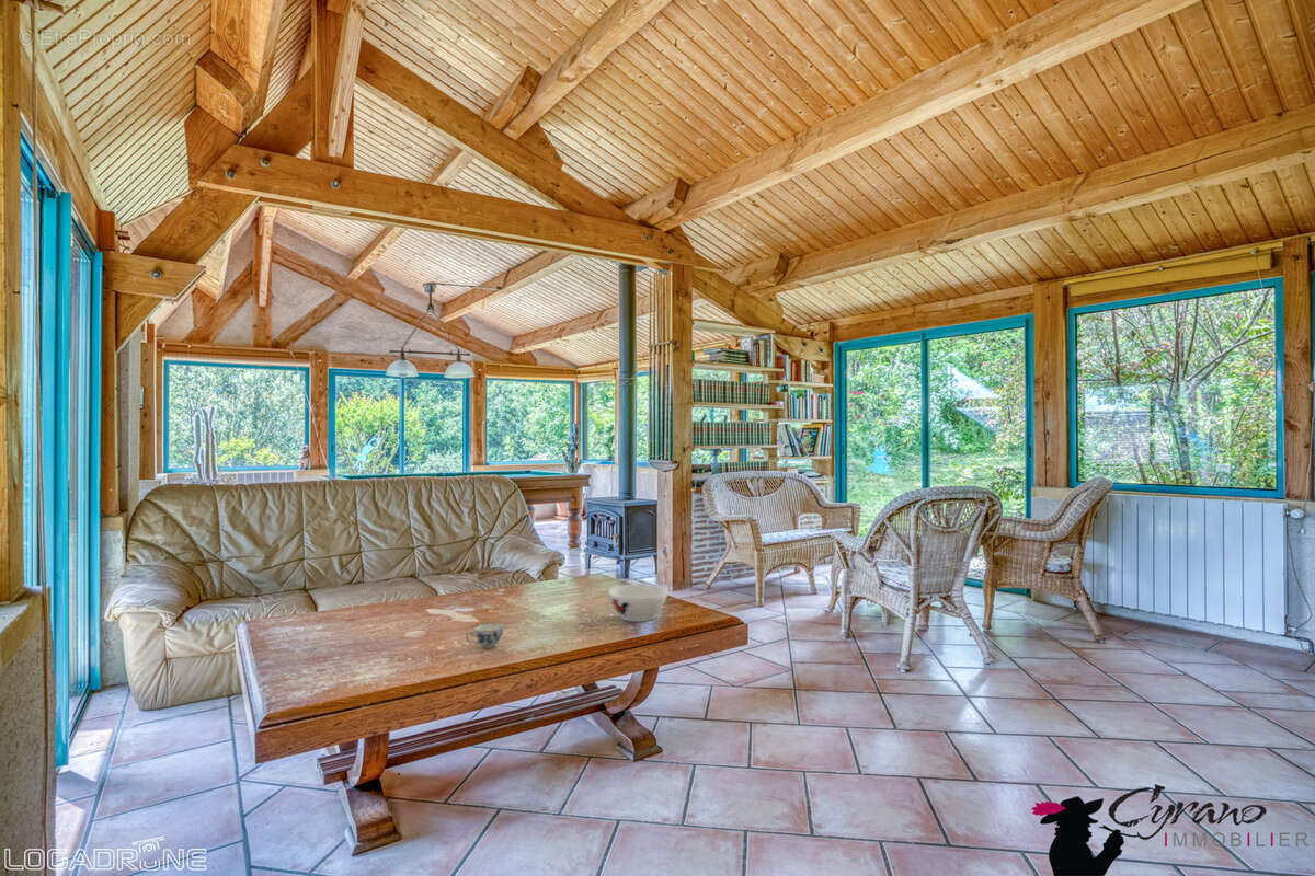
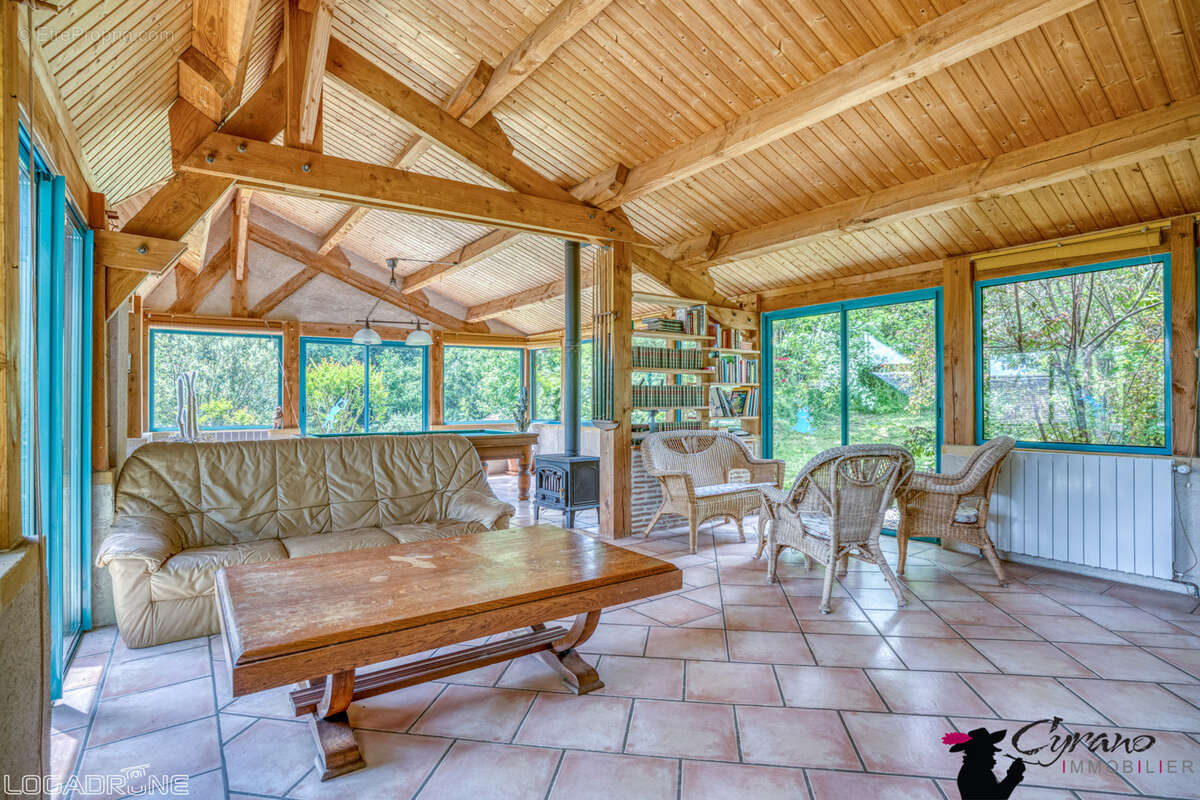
- bowl [607,584,670,623]
- chinaware [465,622,505,649]
